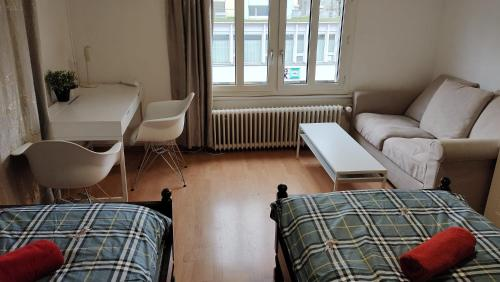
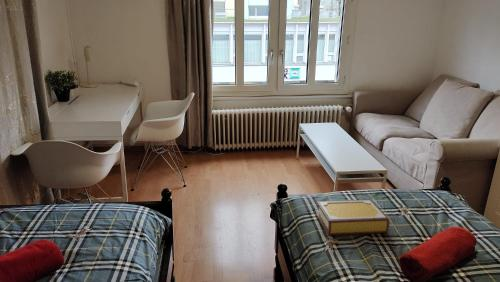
+ book [315,199,390,236]
